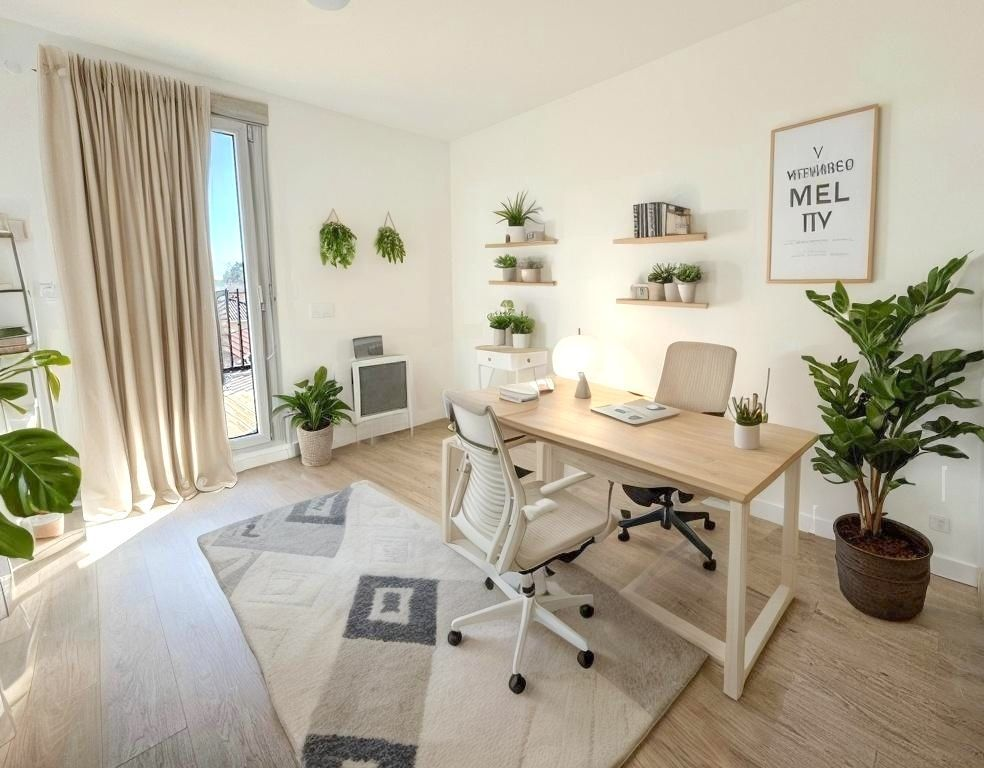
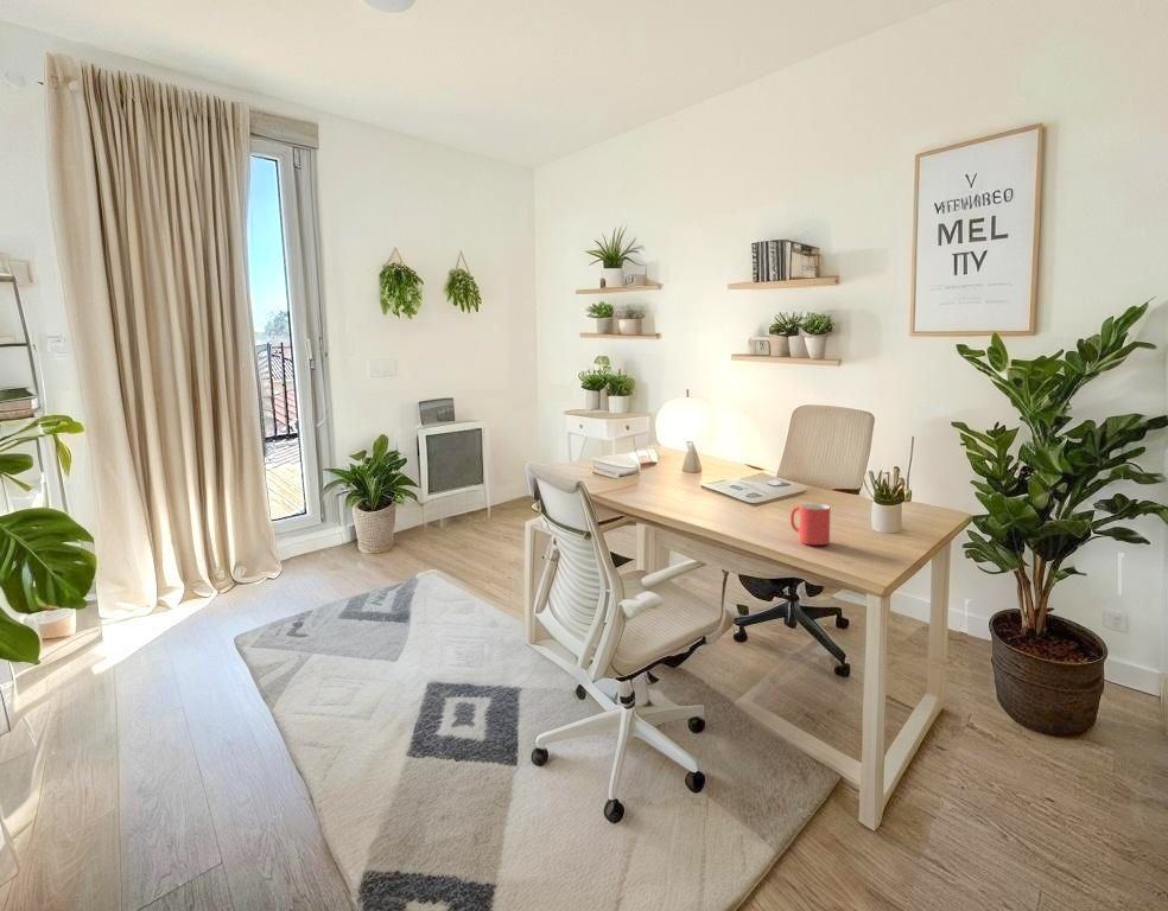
+ mug [789,503,831,546]
